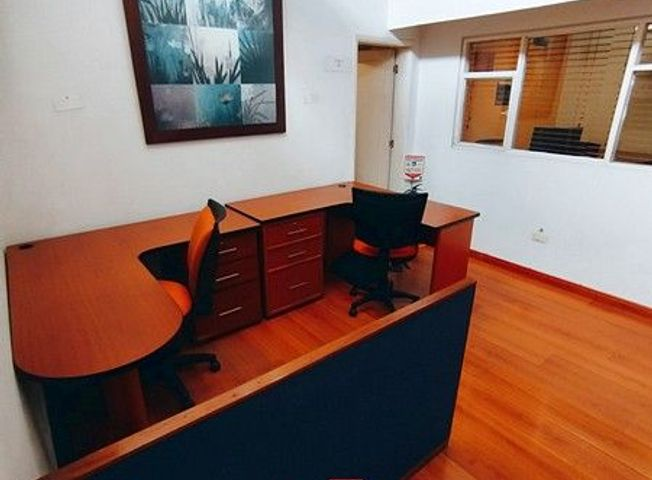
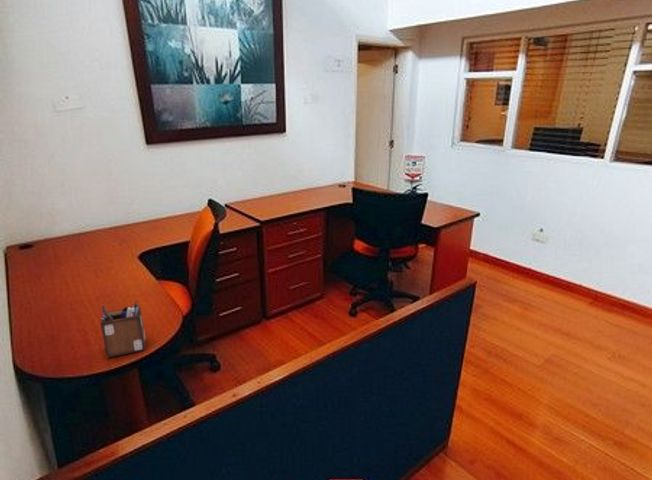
+ desk organizer [99,300,146,359]
